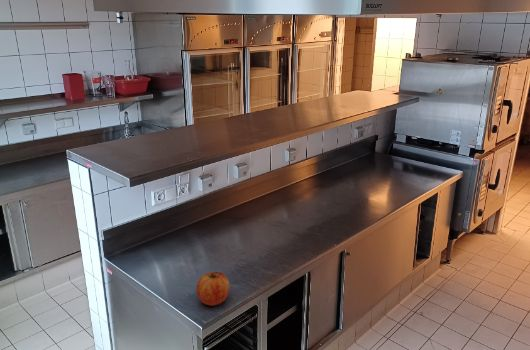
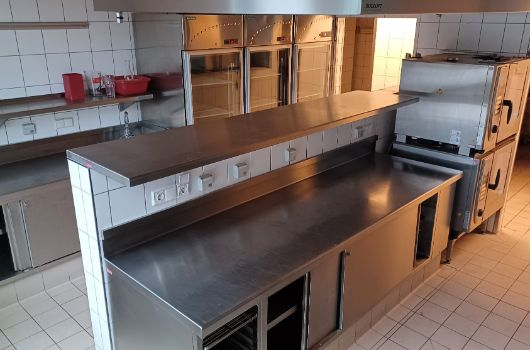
- apple [196,271,231,306]
